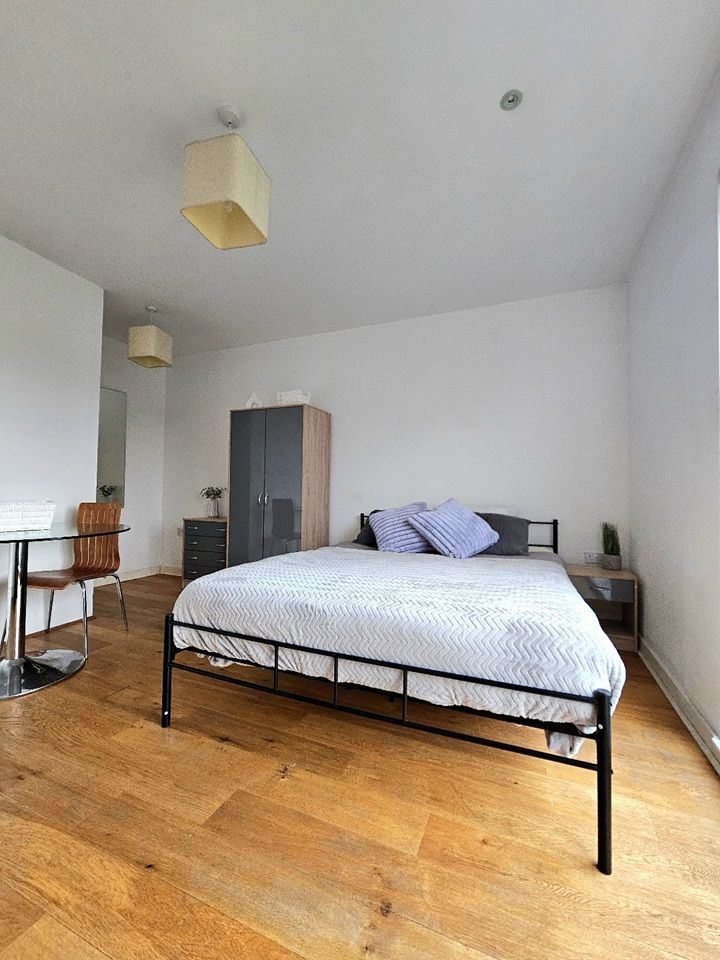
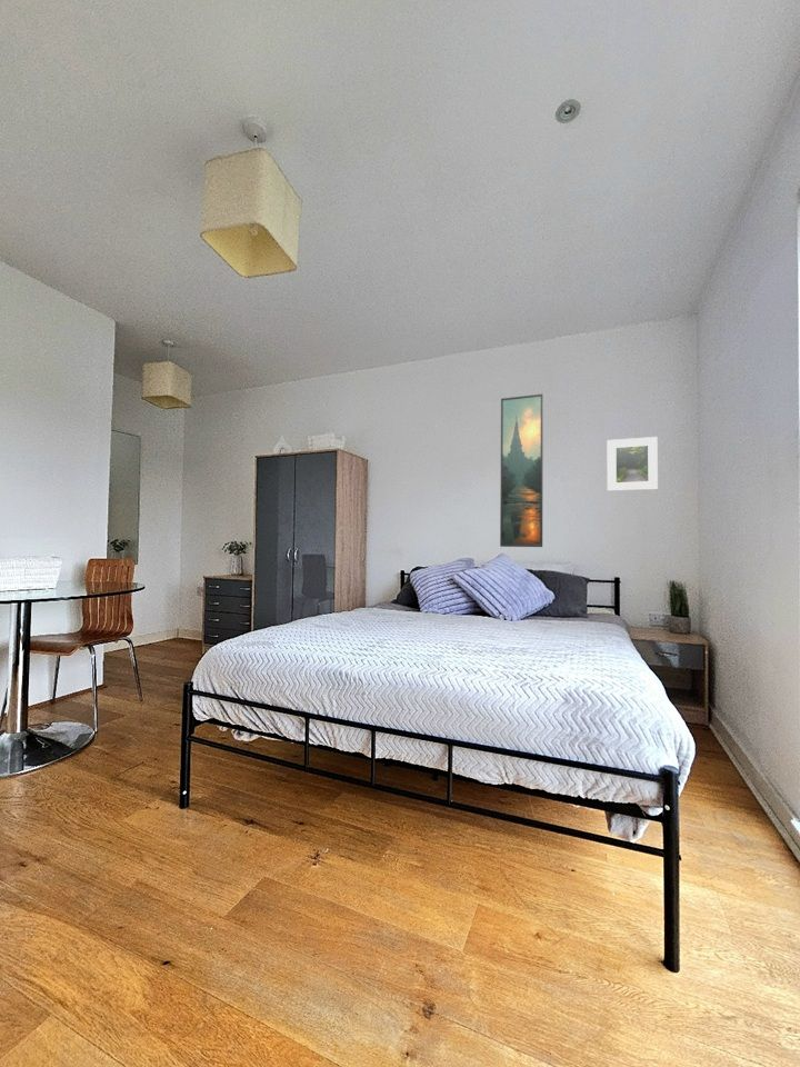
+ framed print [607,436,659,492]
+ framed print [499,393,544,548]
